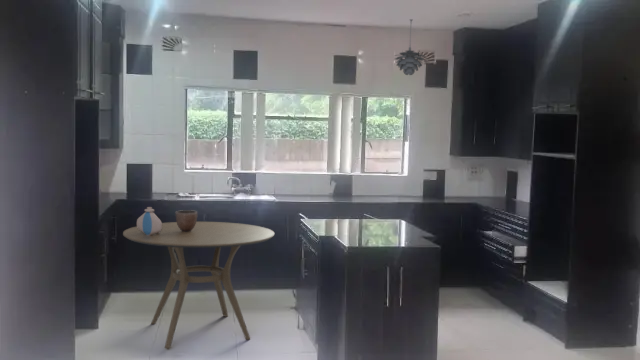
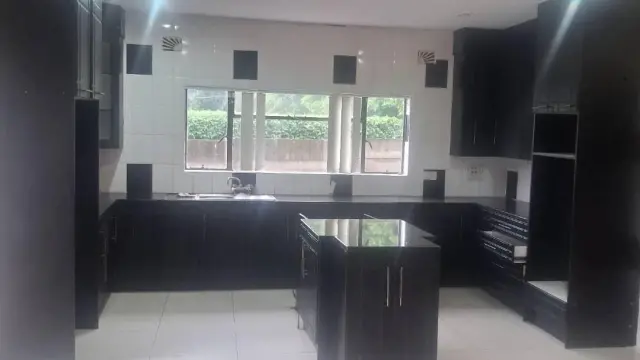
- dining table [122,221,275,350]
- water jug [136,206,163,235]
- decorative bowl [175,209,198,232]
- pendant light [393,18,426,76]
